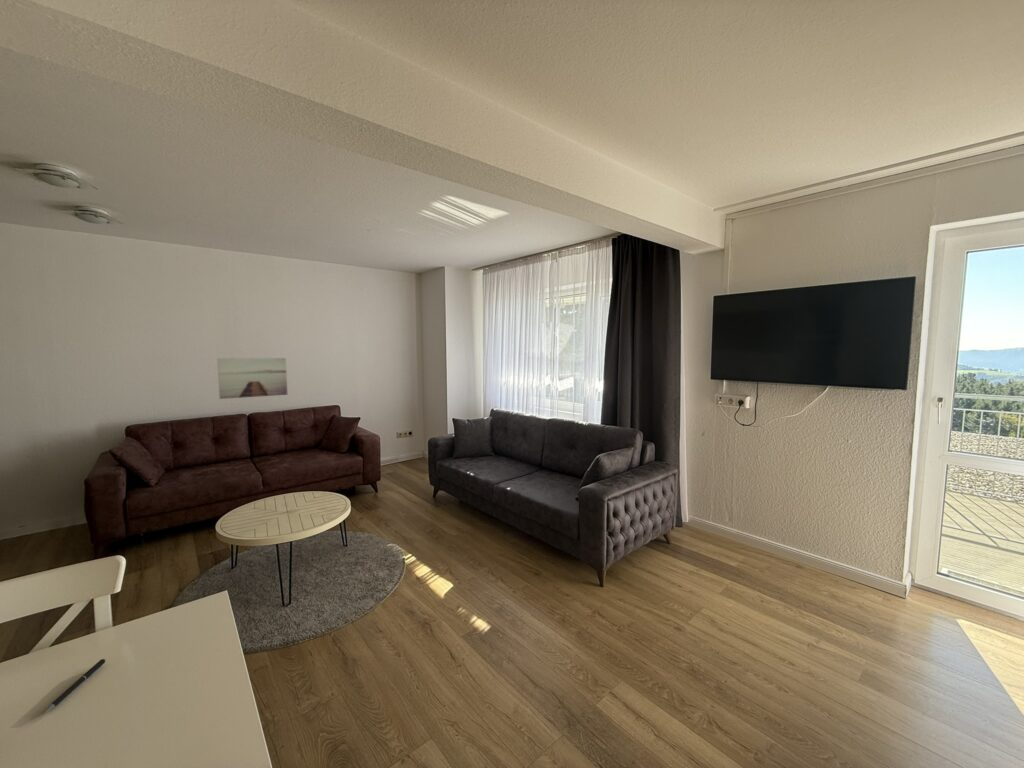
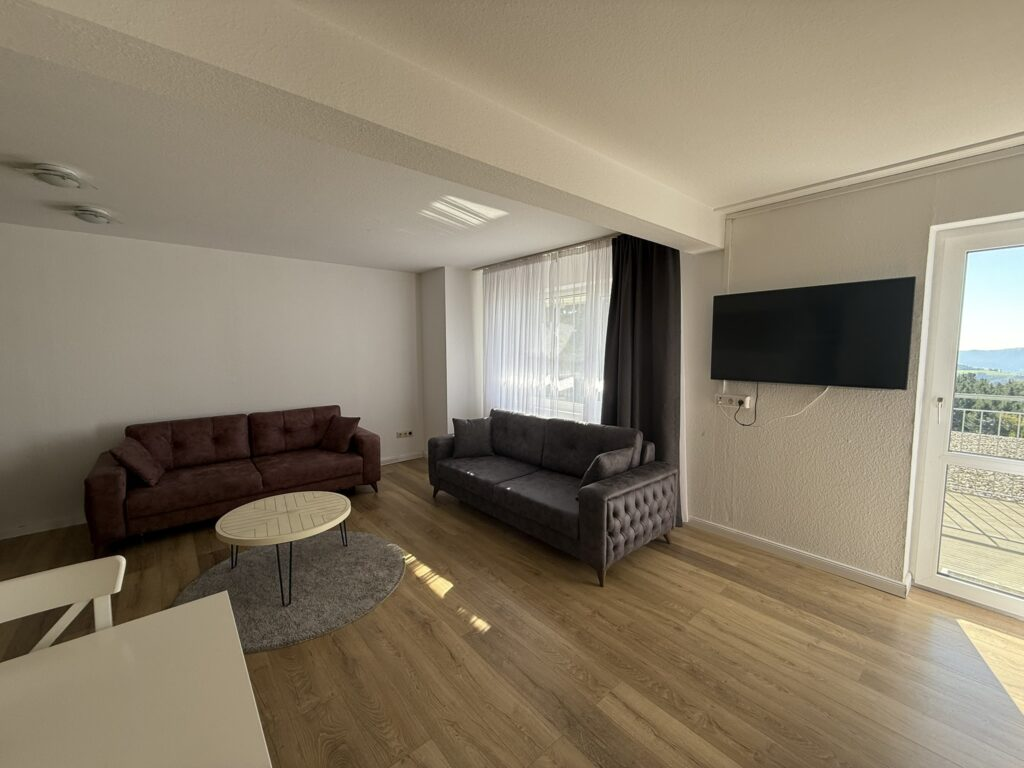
- wall art [216,357,288,400]
- pen [45,658,107,713]
